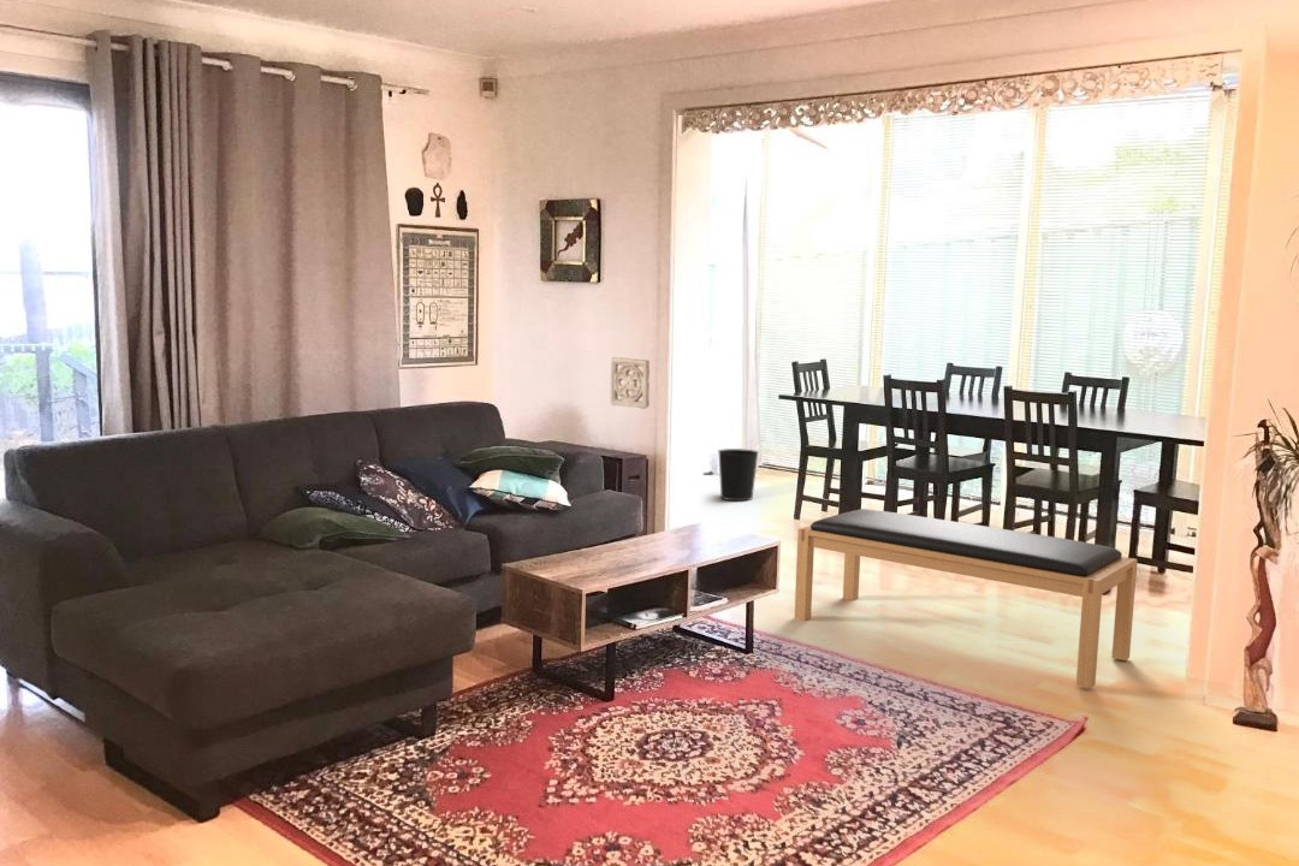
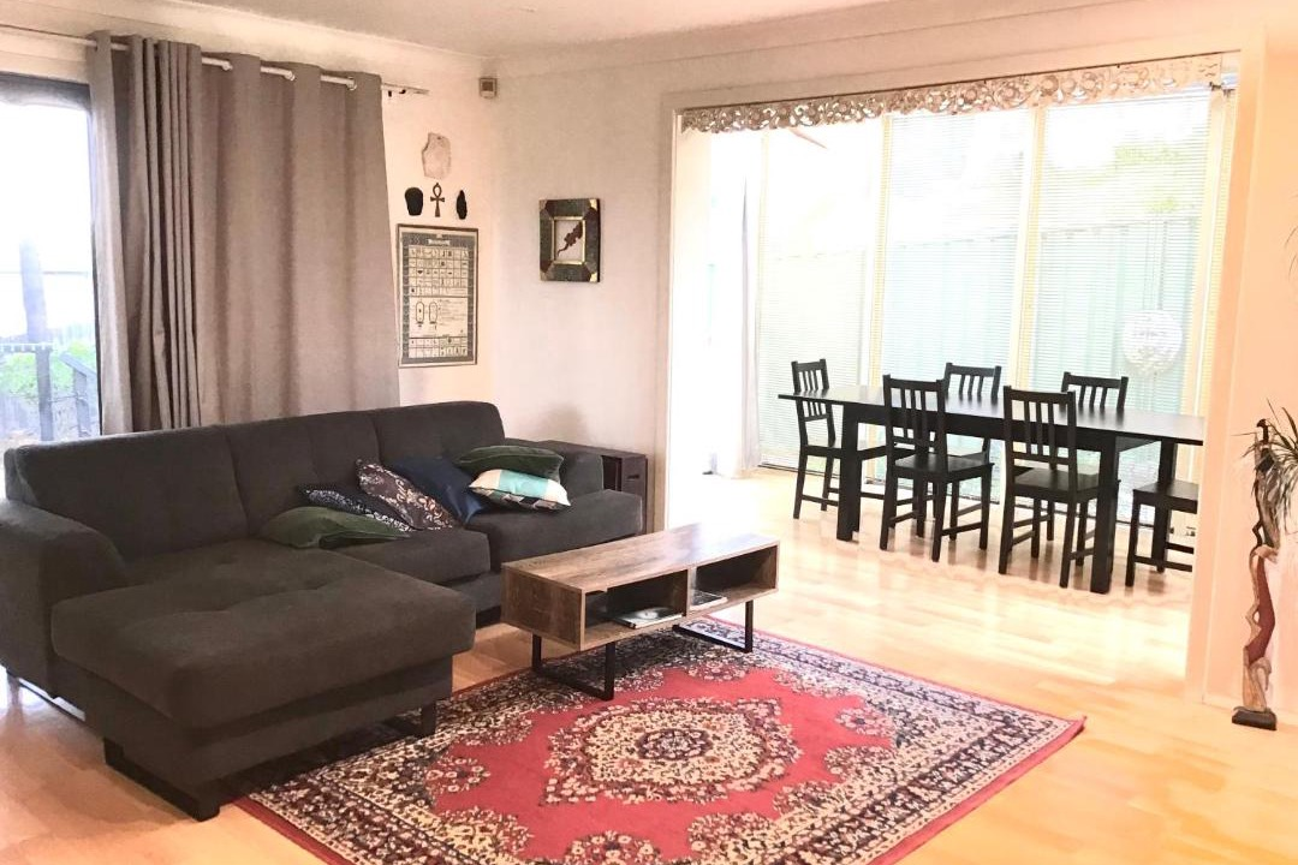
- wastebasket [717,447,760,502]
- wall ornament [609,356,651,410]
- bench [794,508,1138,689]
